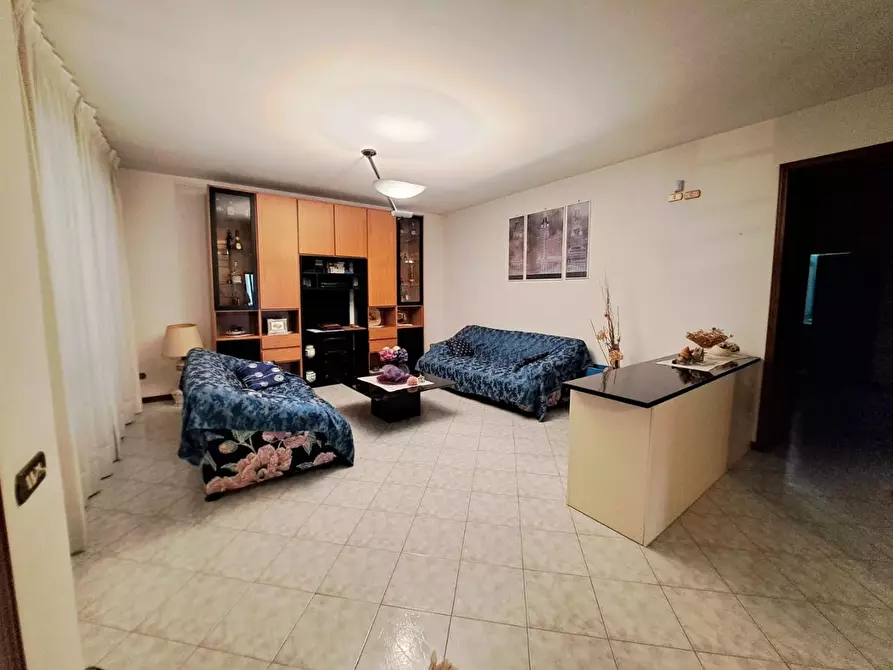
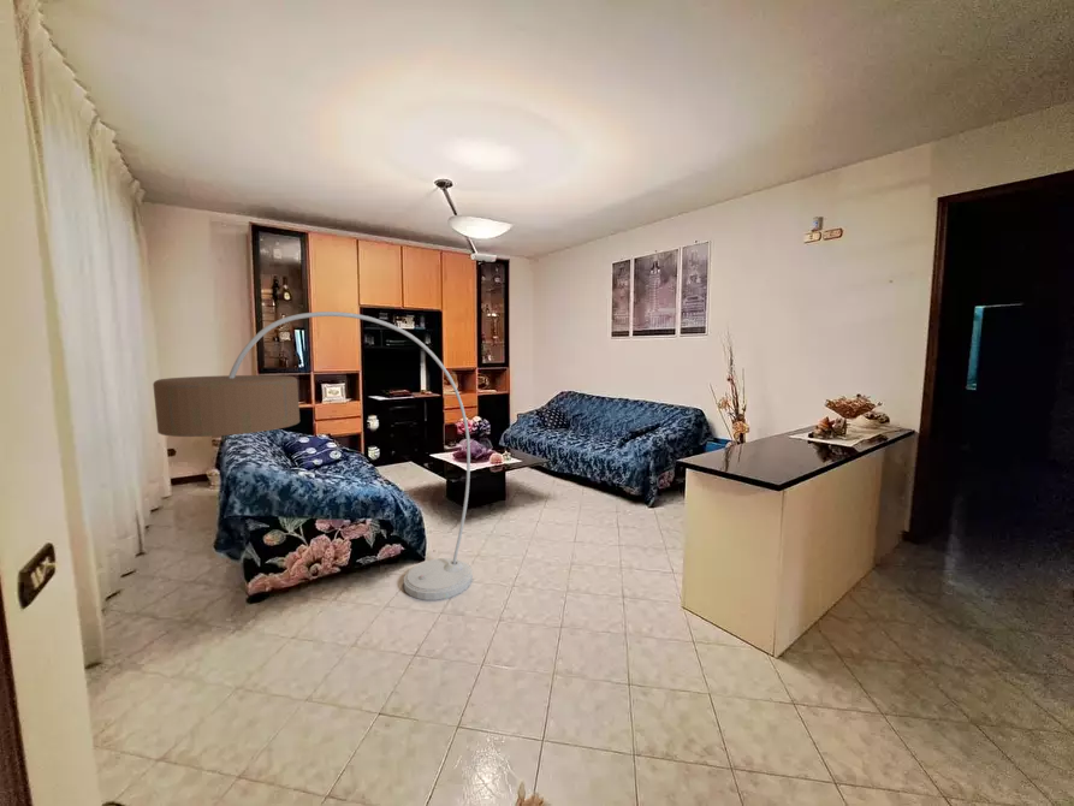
+ floor lamp [152,310,474,601]
